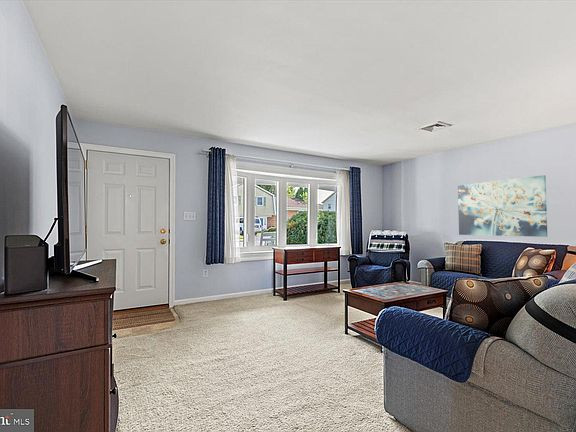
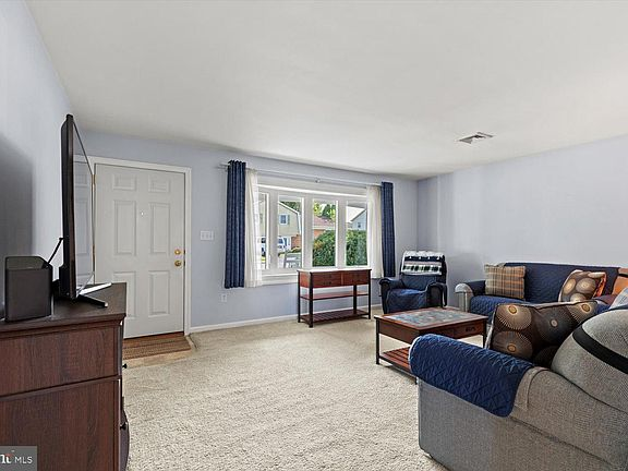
- wall art [457,174,548,238]
